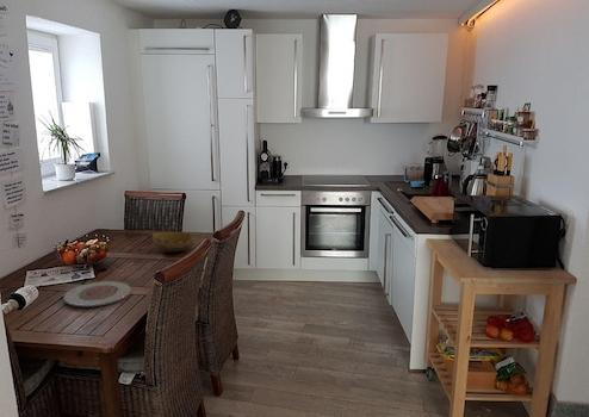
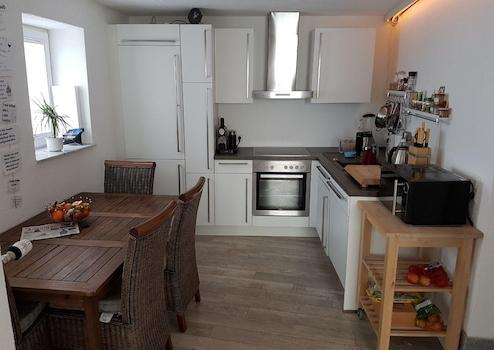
- plate [63,280,132,307]
- bowl [151,231,197,254]
